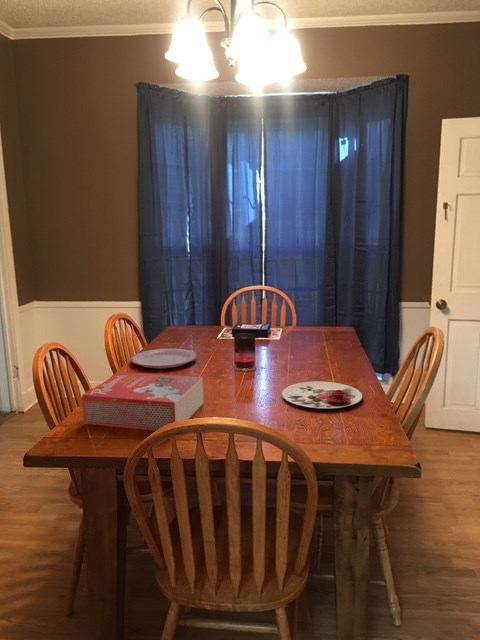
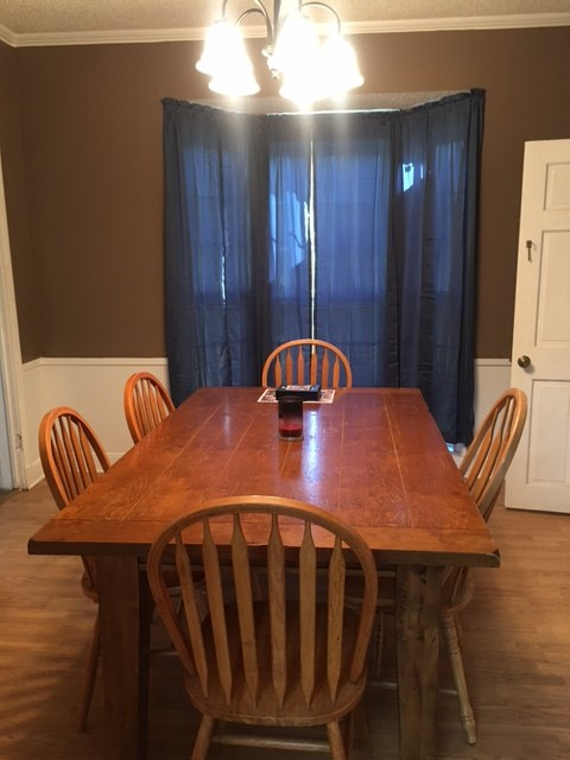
- plate [281,380,363,410]
- plate [130,347,198,369]
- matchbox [81,371,204,432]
